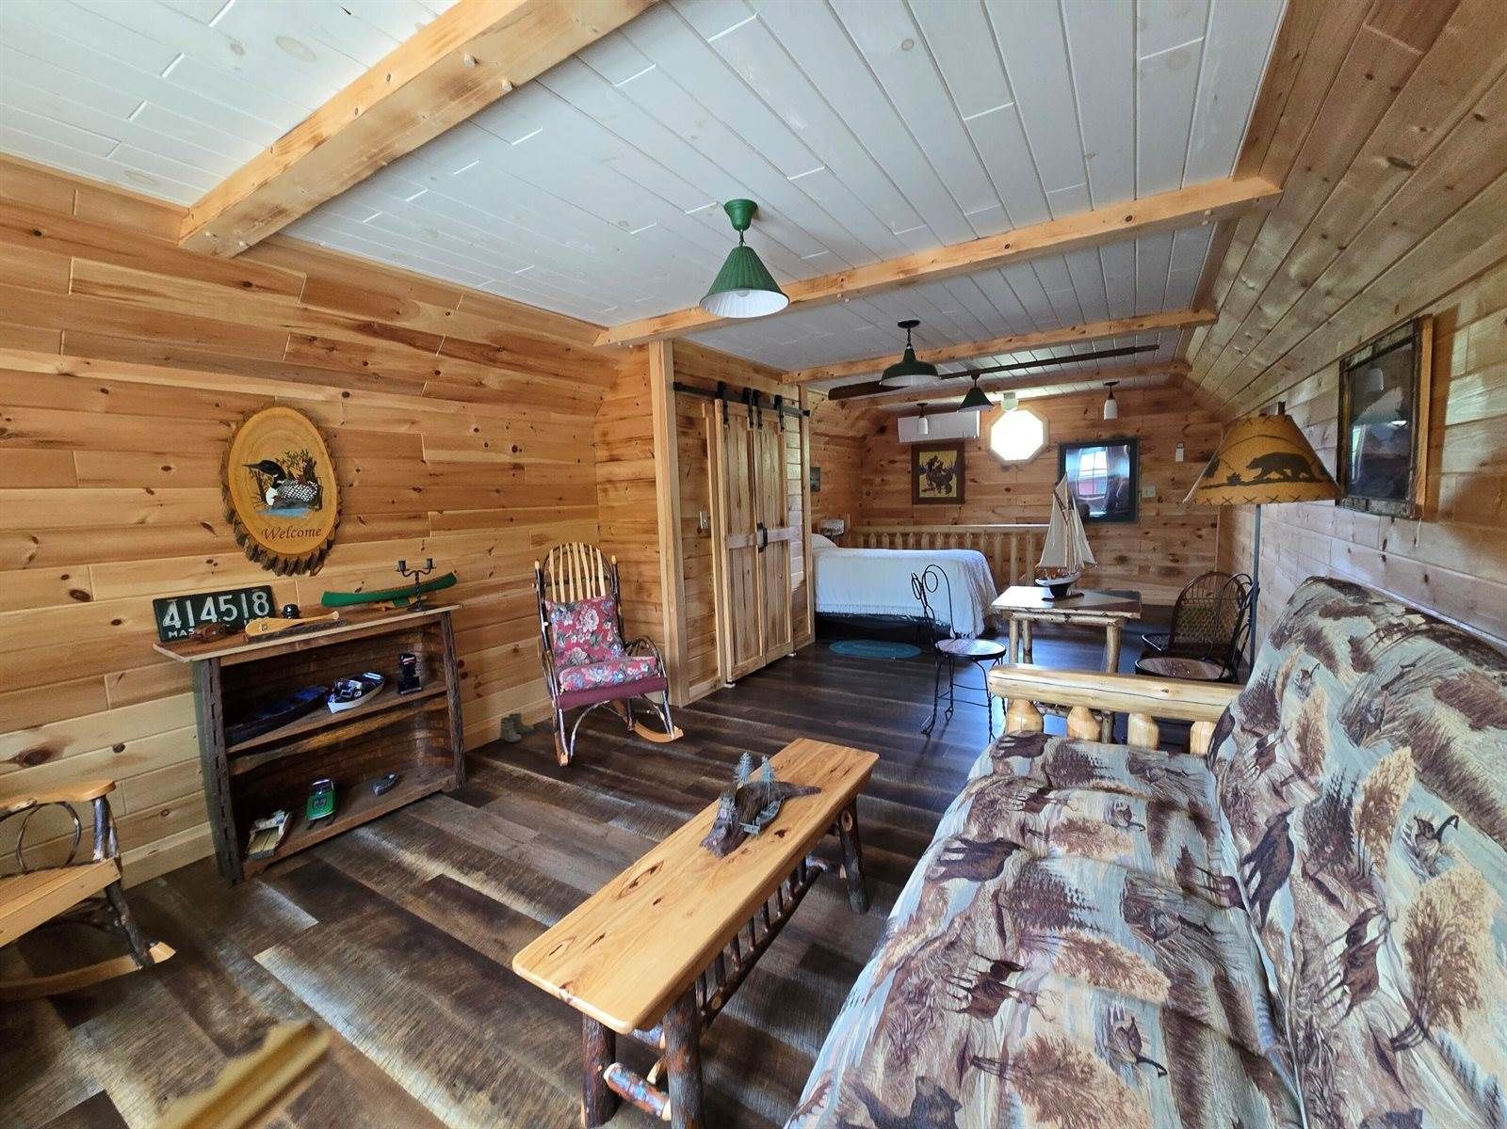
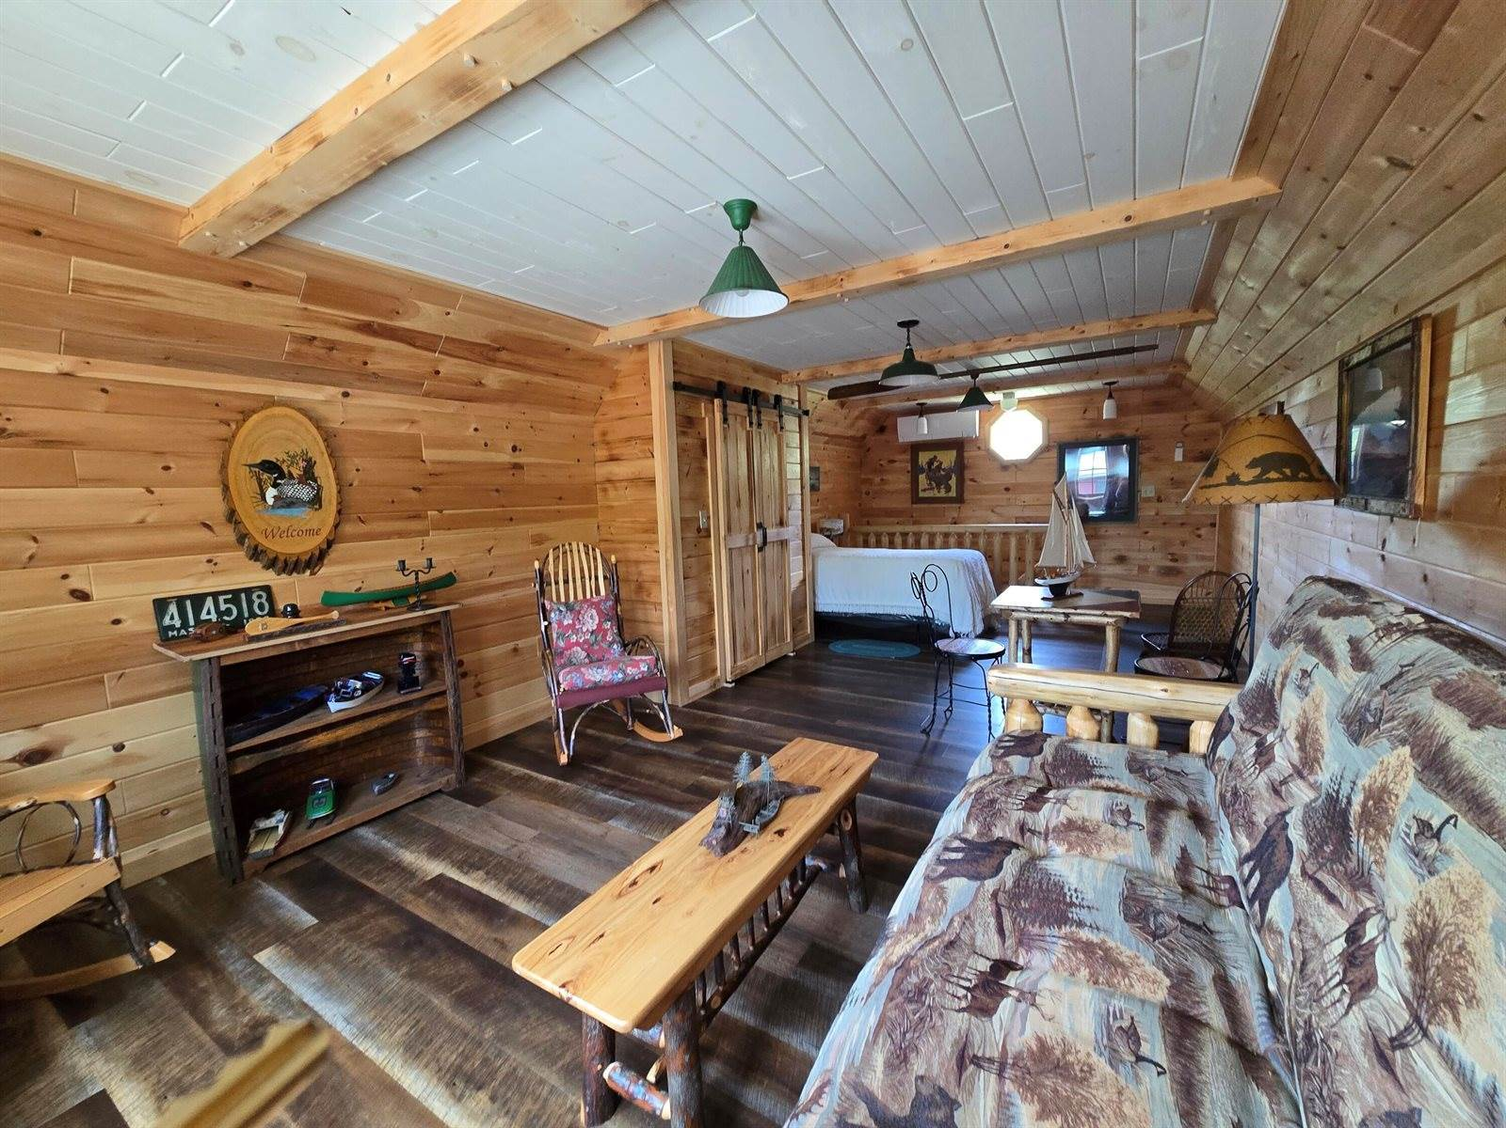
- boots [498,713,535,745]
